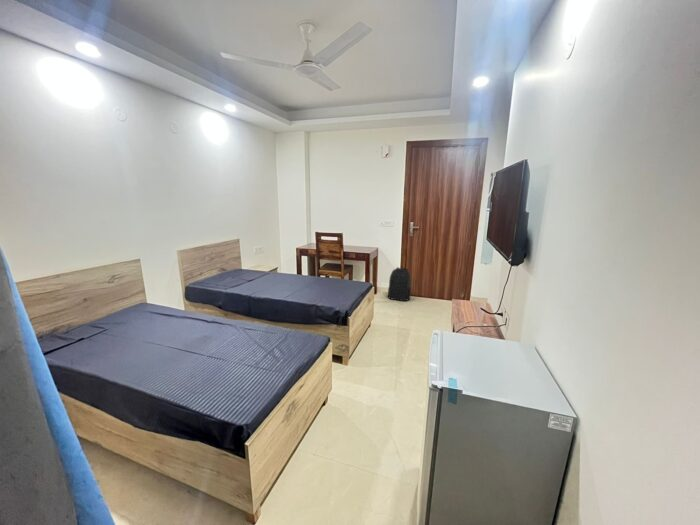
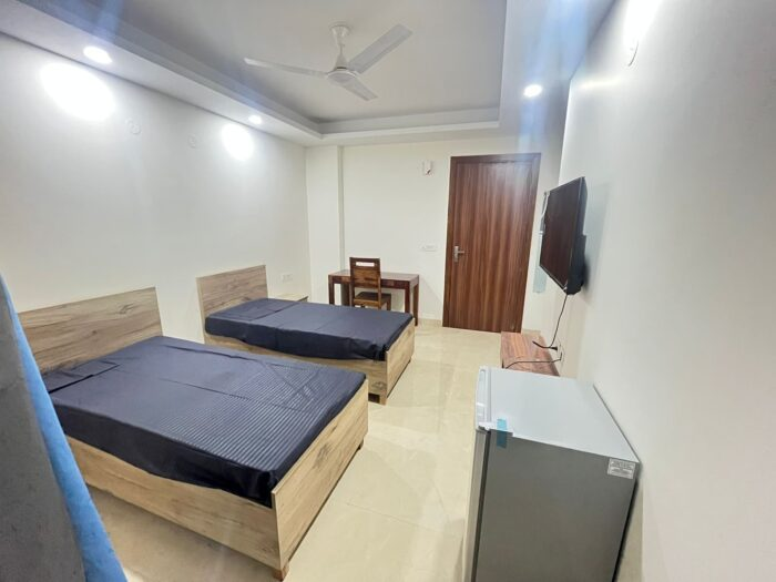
- backpack [387,266,412,302]
